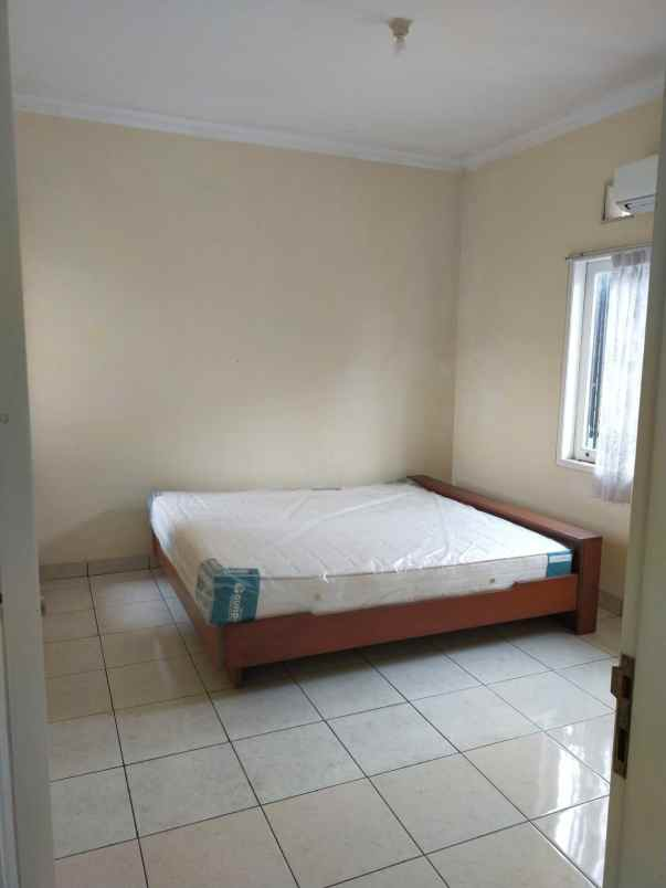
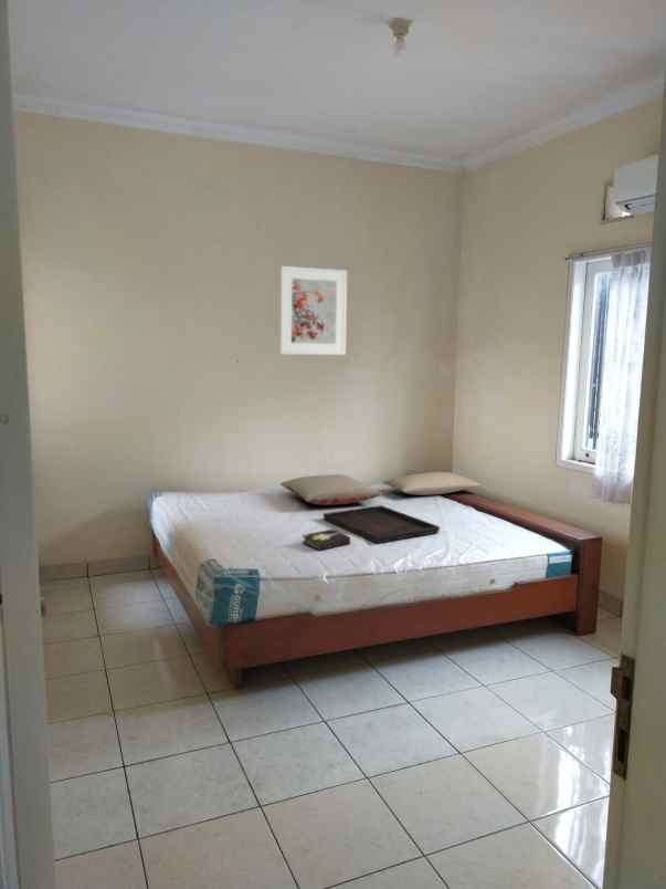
+ pillow [382,471,483,496]
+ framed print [278,264,348,356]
+ serving tray [321,504,441,544]
+ hardback book [302,527,351,552]
+ pillow [279,473,383,506]
